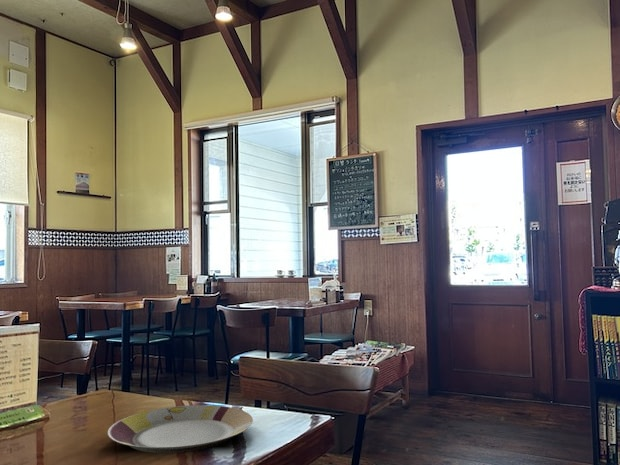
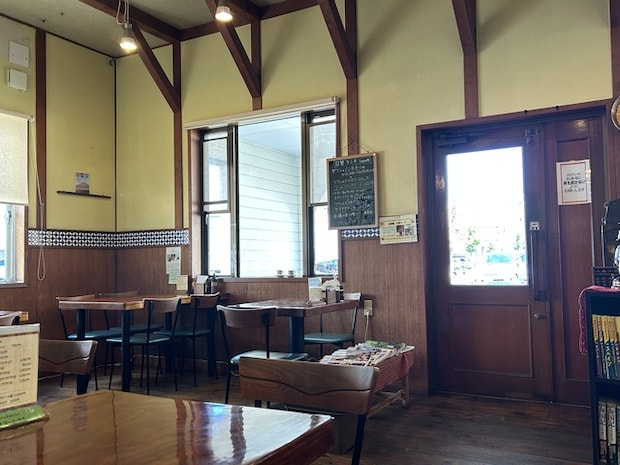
- plate [107,404,254,454]
